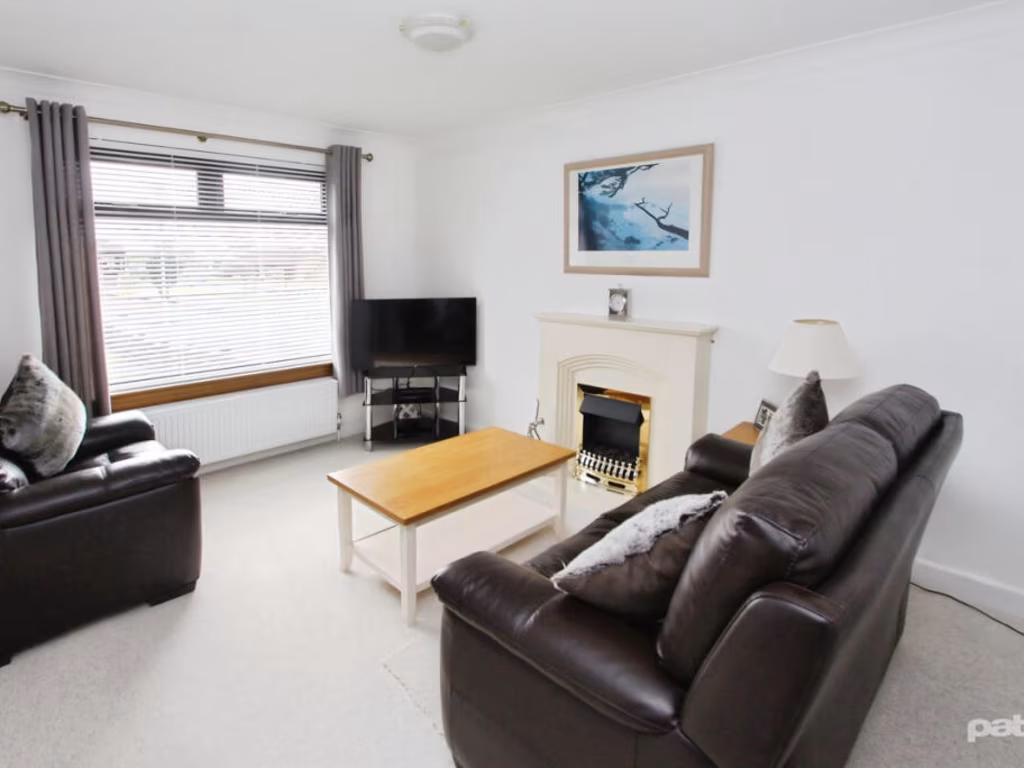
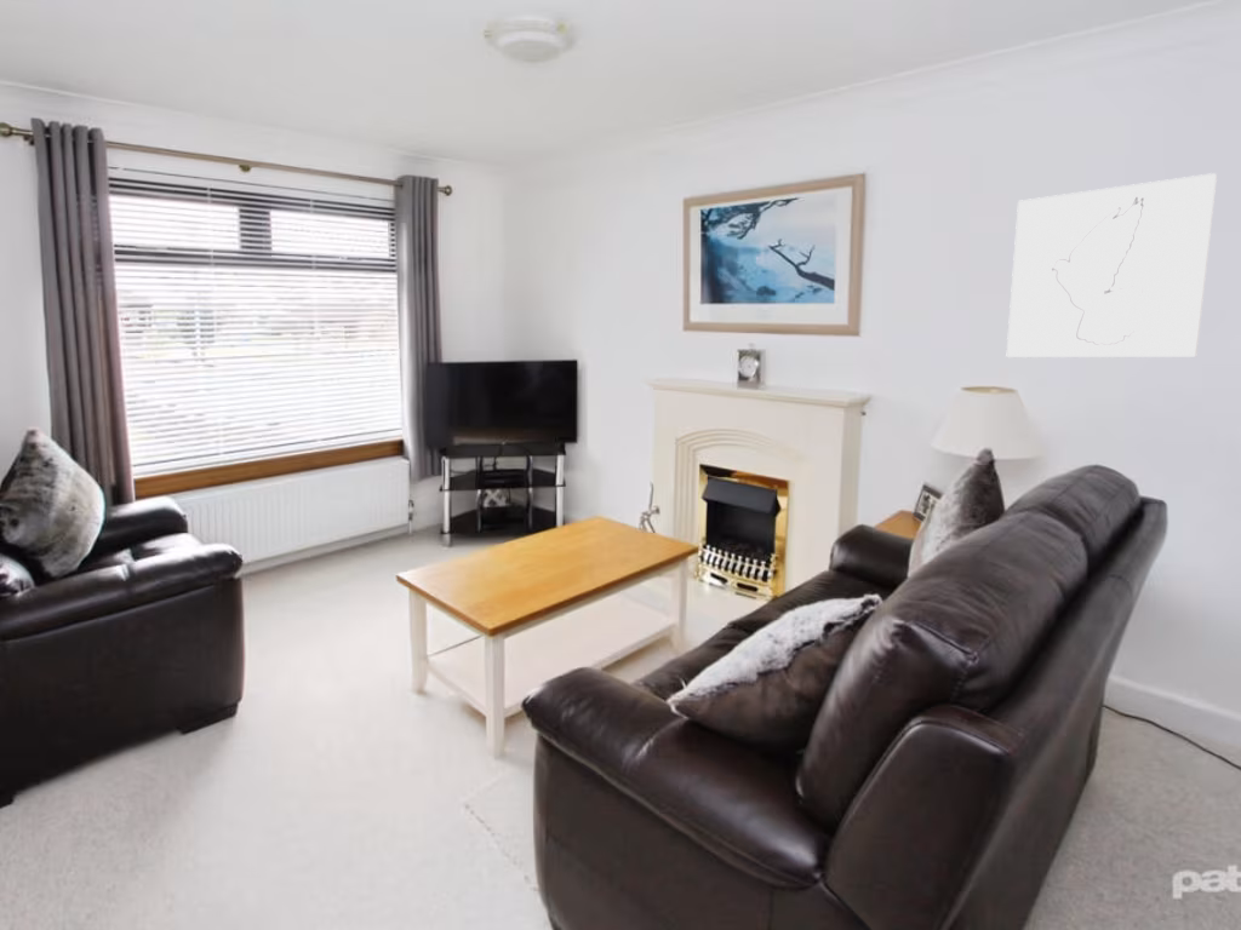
+ wall art [1005,172,1218,358]
